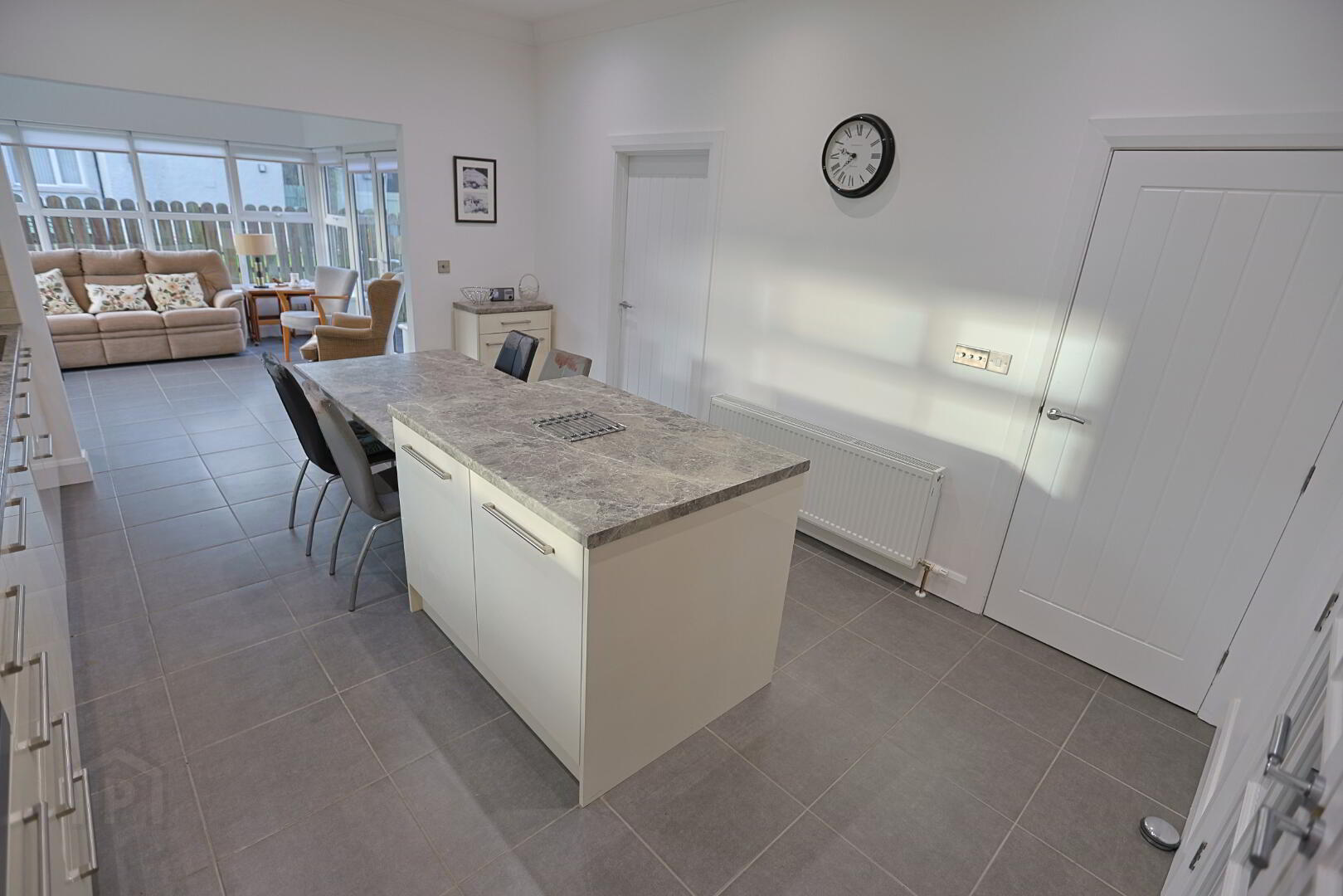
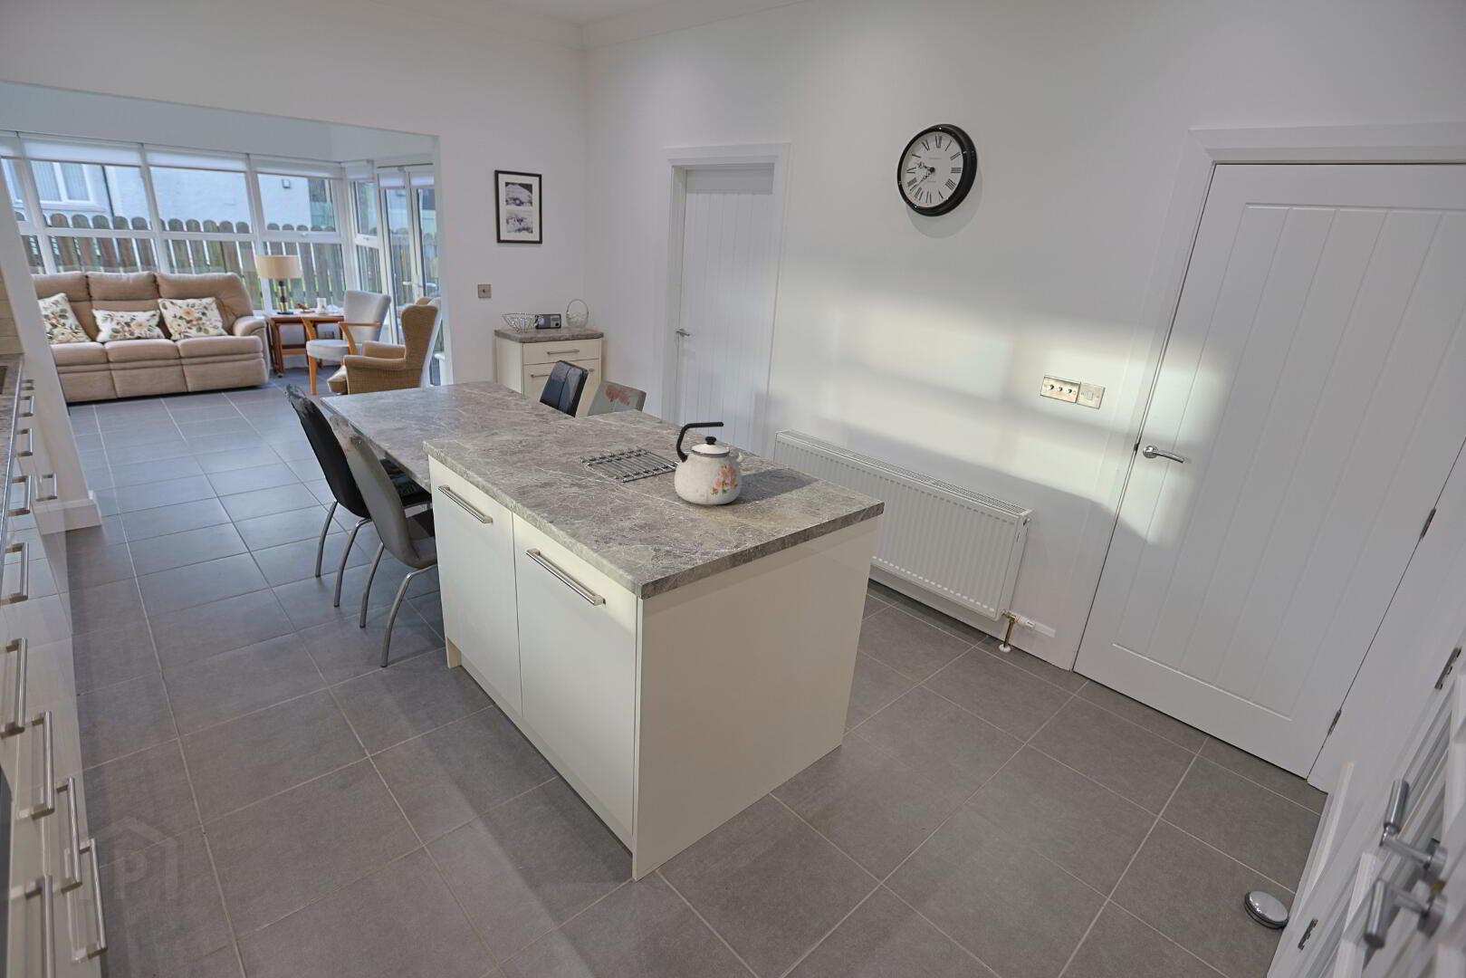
+ kettle [674,421,746,505]
